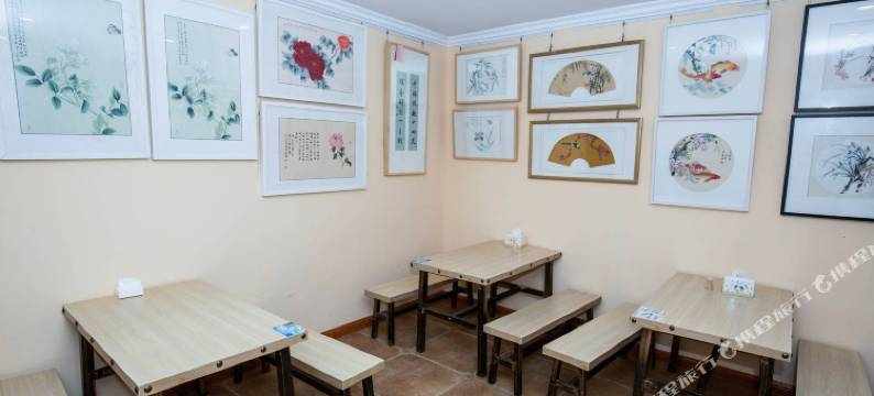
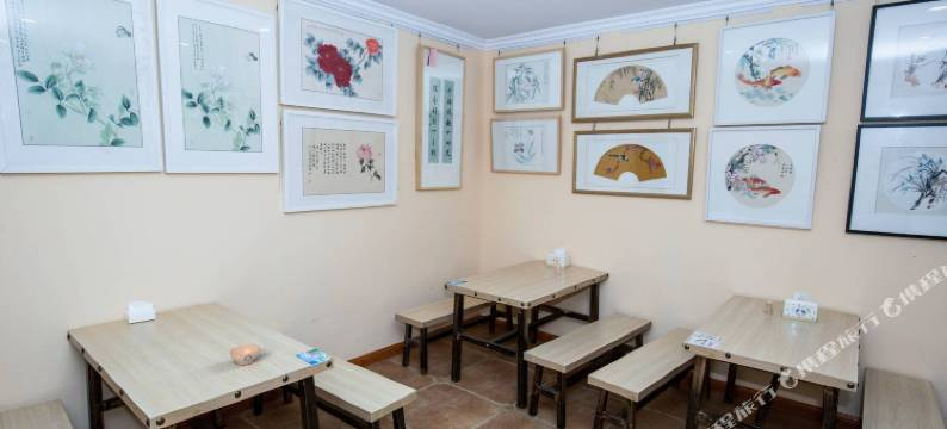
+ teacup [229,343,267,366]
